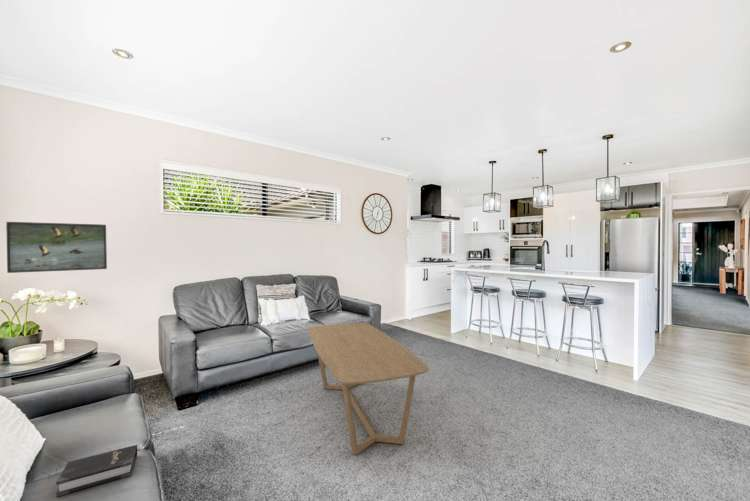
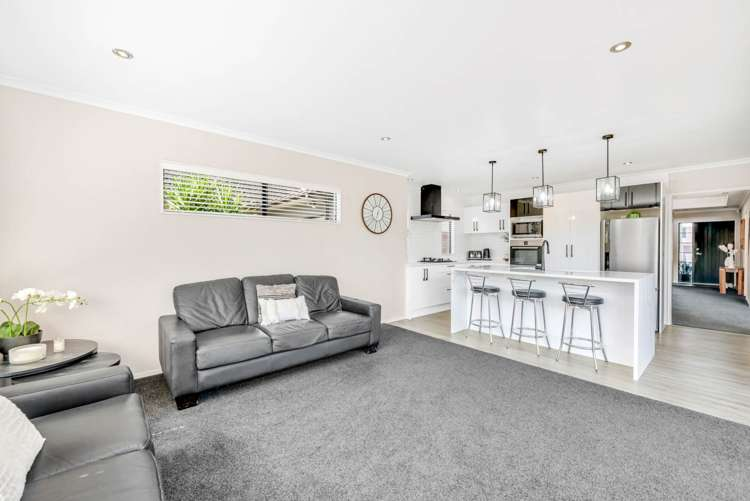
- hardback book [55,444,138,498]
- coffee table [307,322,430,456]
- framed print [5,221,108,274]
